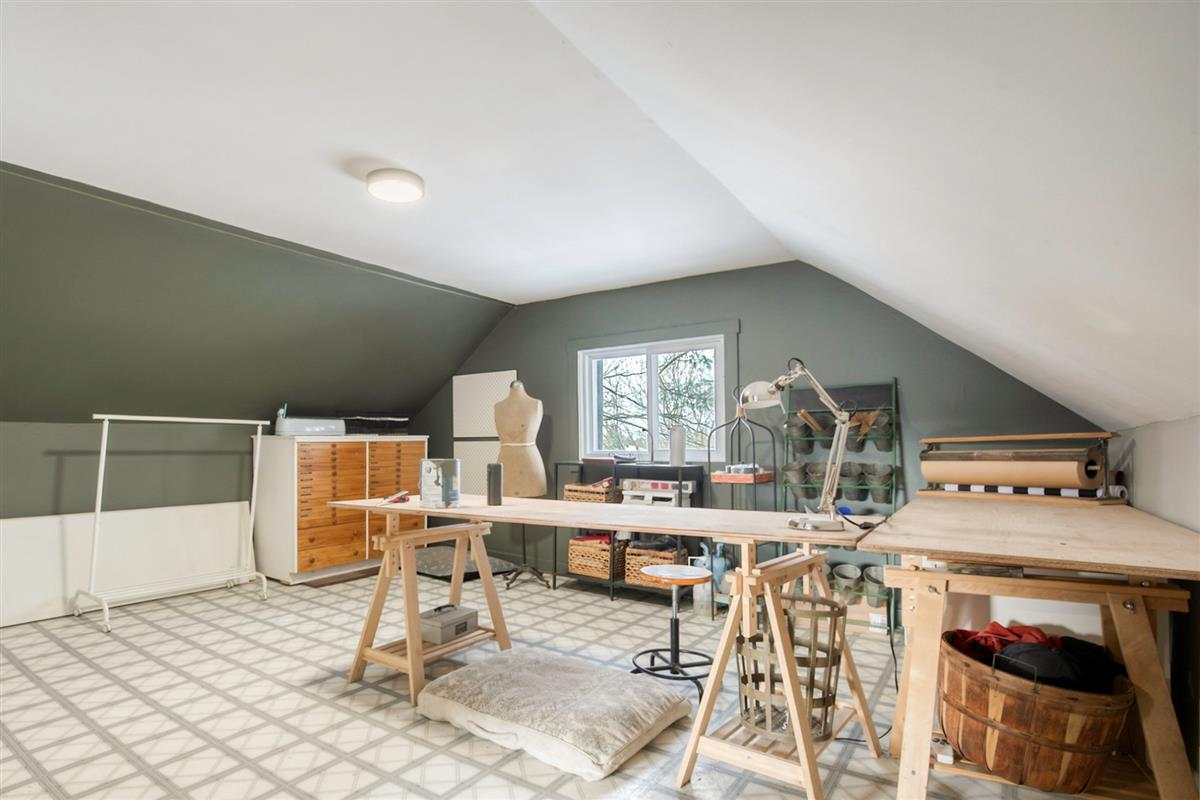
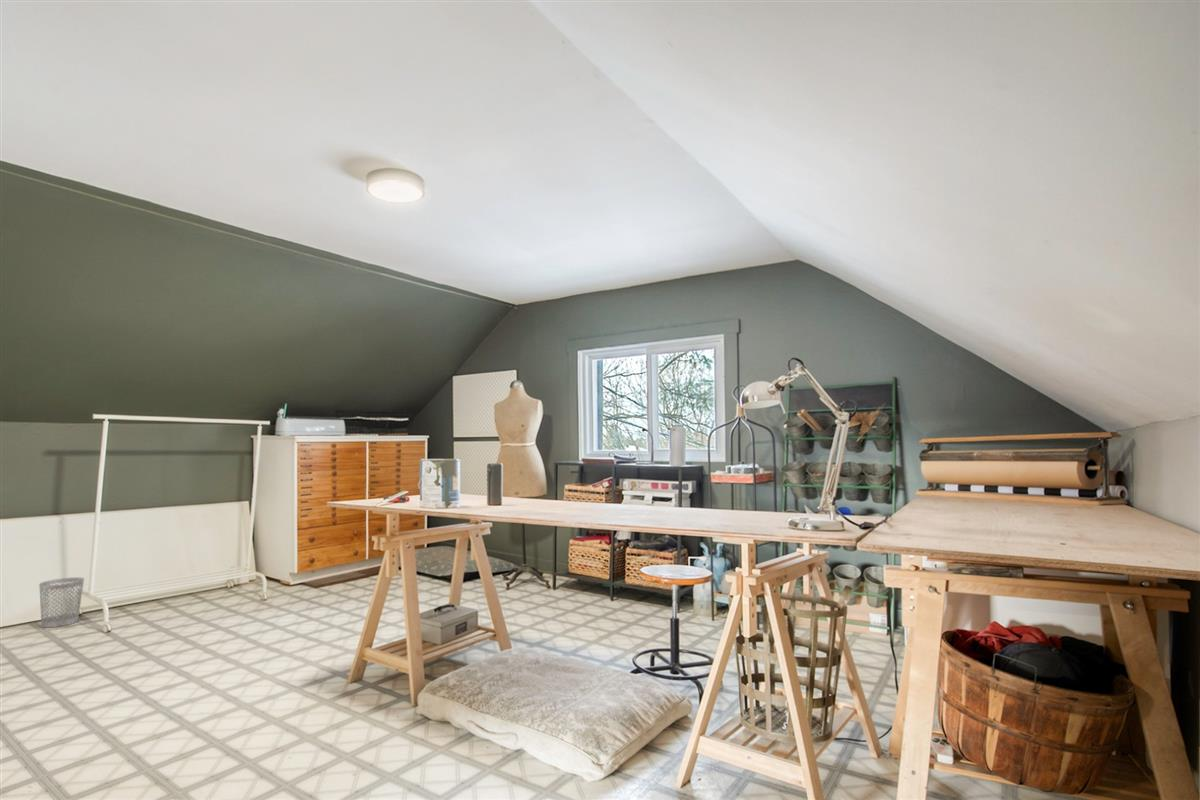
+ wastebasket [38,576,85,629]
